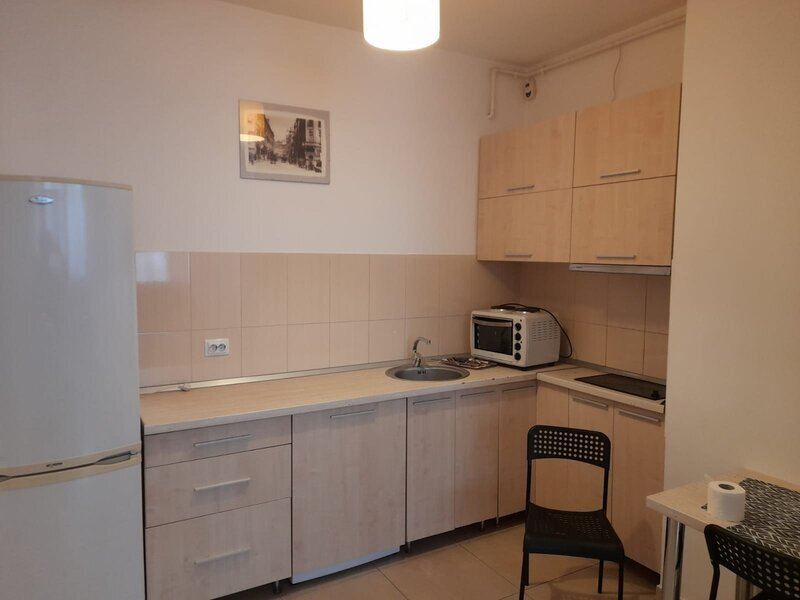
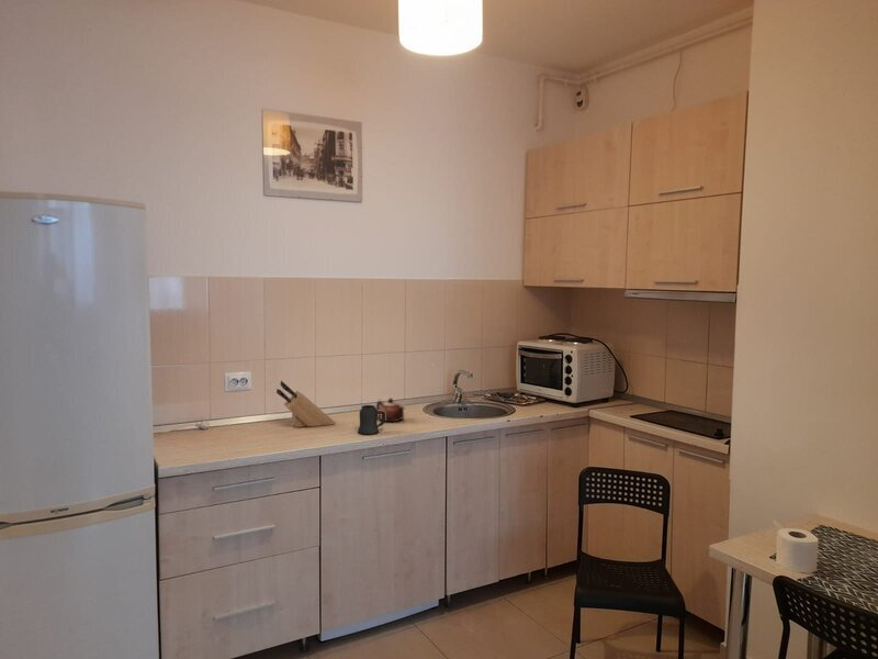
+ knife block [275,380,336,428]
+ teapot [375,396,405,423]
+ mug [357,404,385,436]
